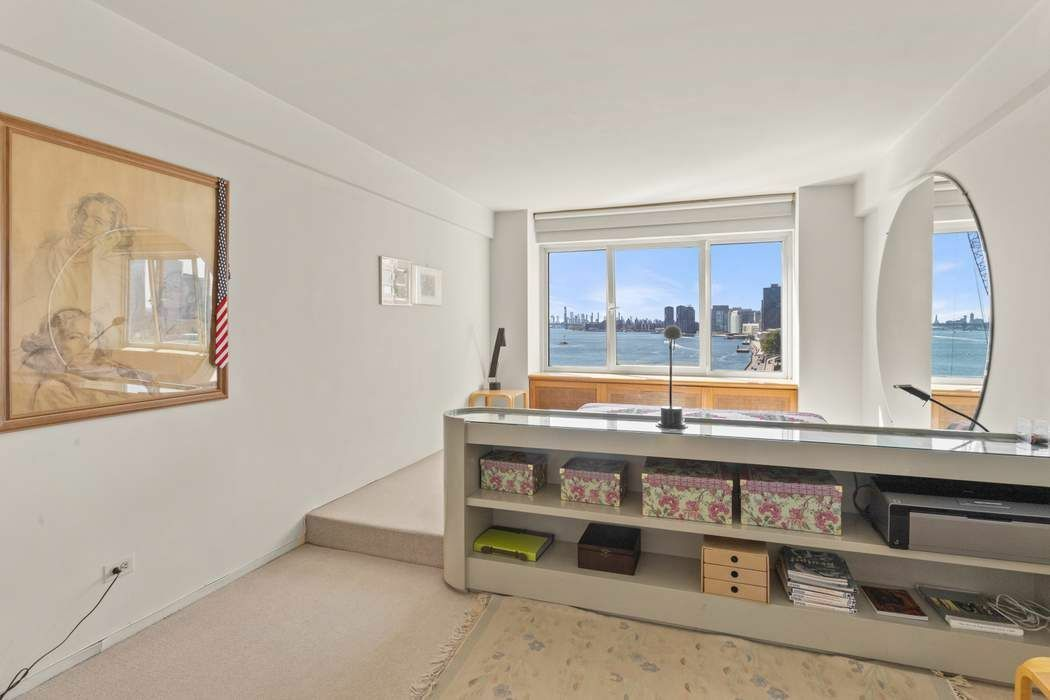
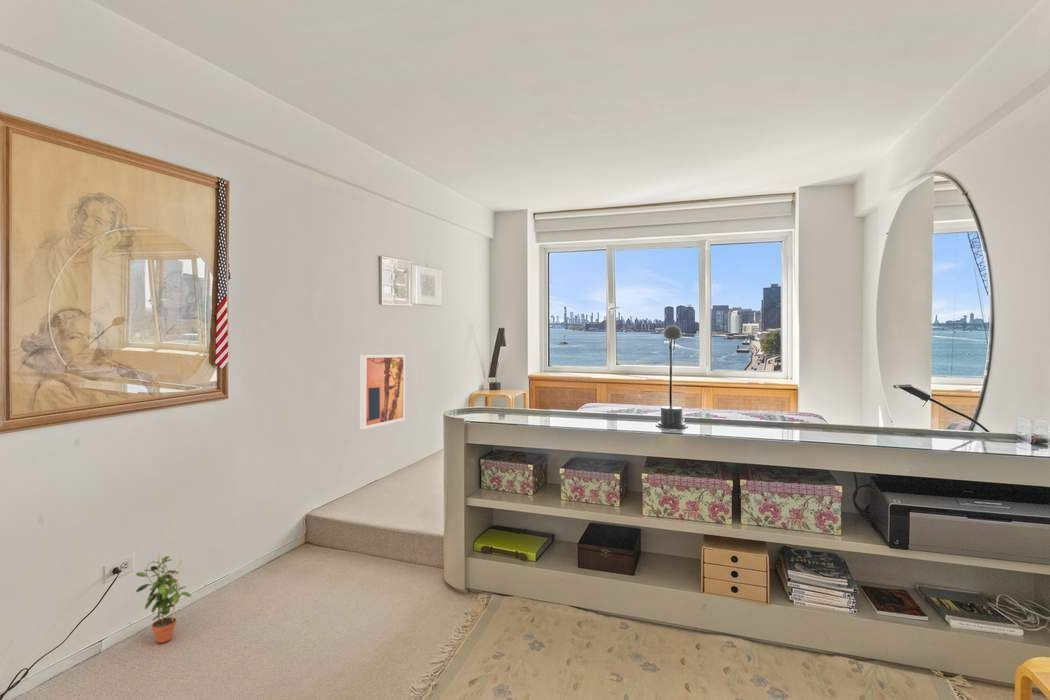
+ potted plant [135,550,192,644]
+ wall art [359,353,406,430]
